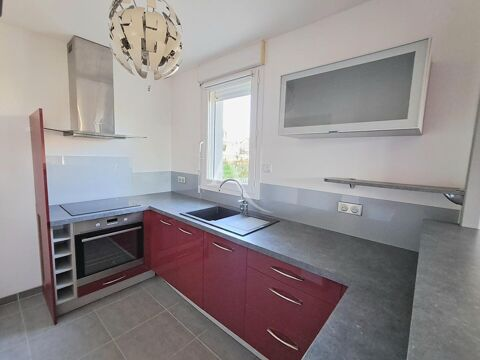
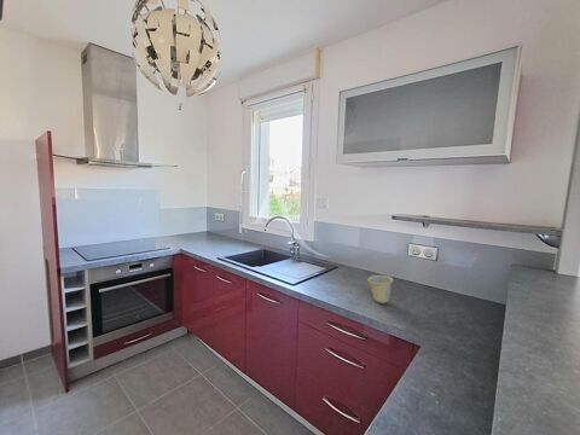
+ cup [366,274,394,304]
